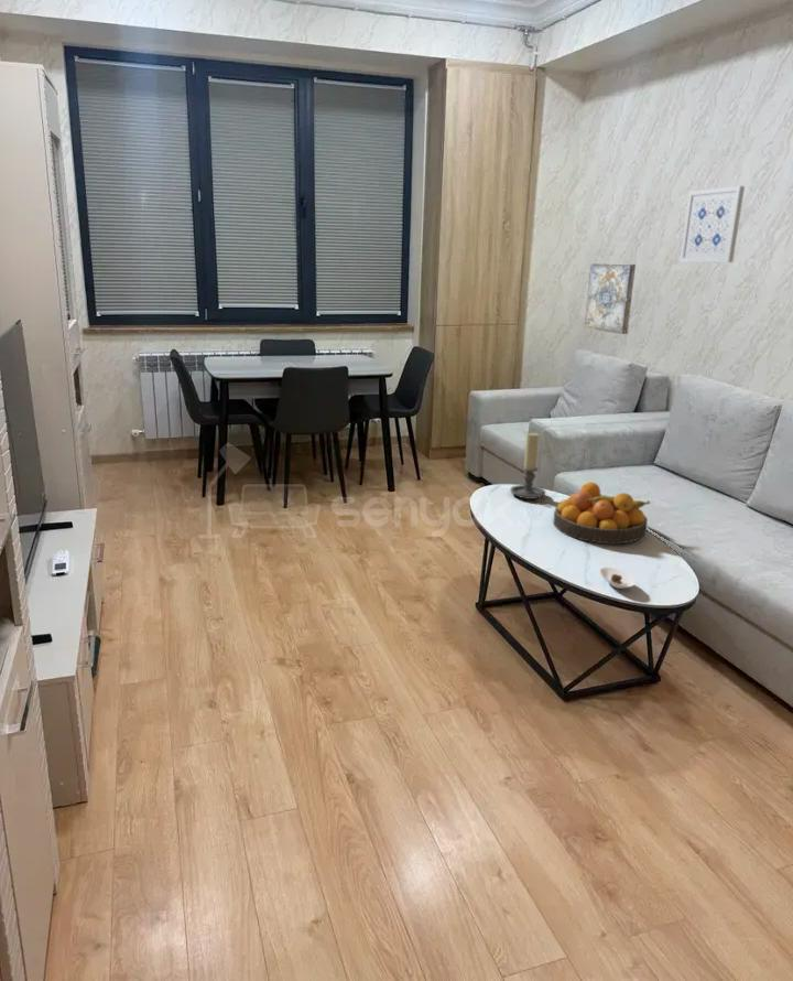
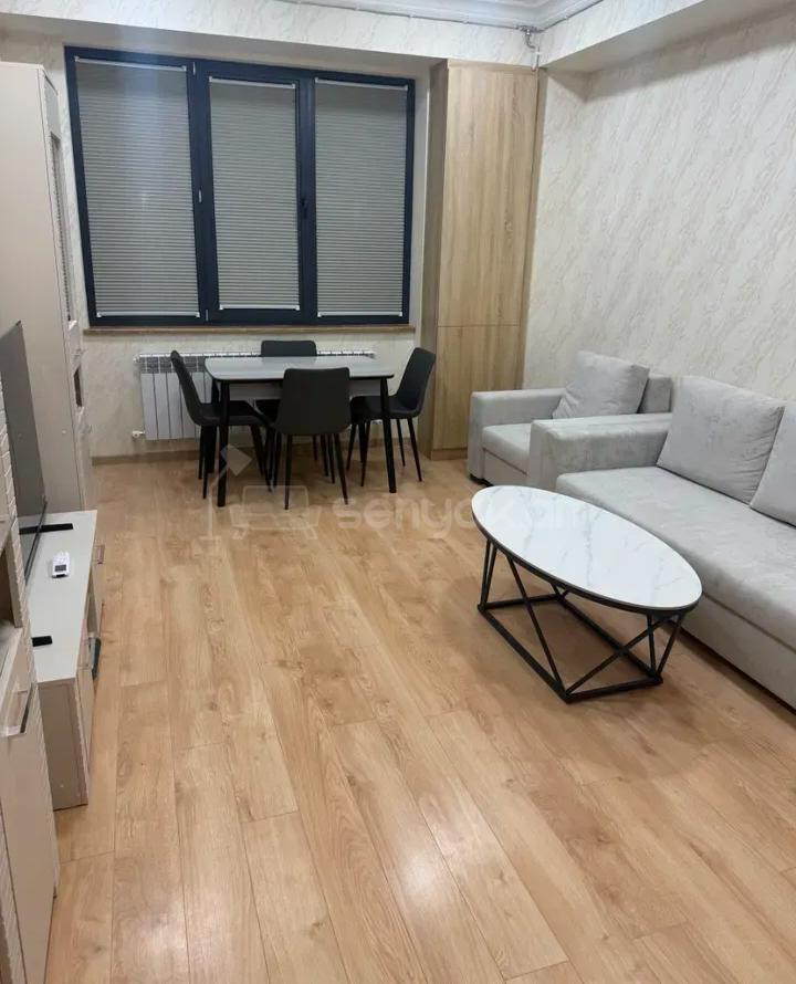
- wall art [678,185,746,263]
- fruit bowl [552,481,651,545]
- saucer [599,567,637,590]
- wall art [584,262,637,335]
- candle holder [509,432,546,503]
